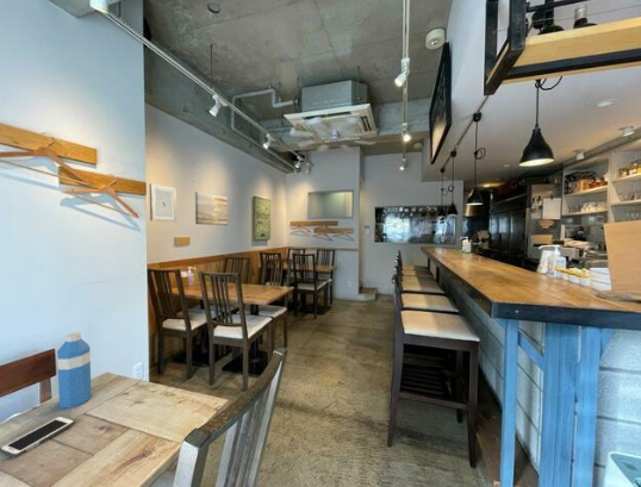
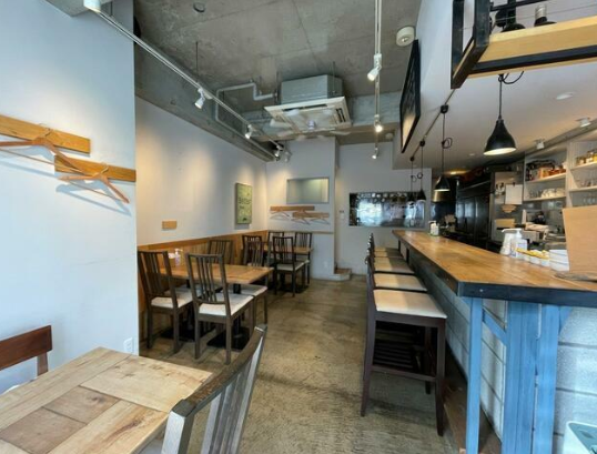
- water bottle [56,331,93,410]
- wall art [149,182,178,223]
- wall art [194,191,229,226]
- cell phone [0,414,76,458]
